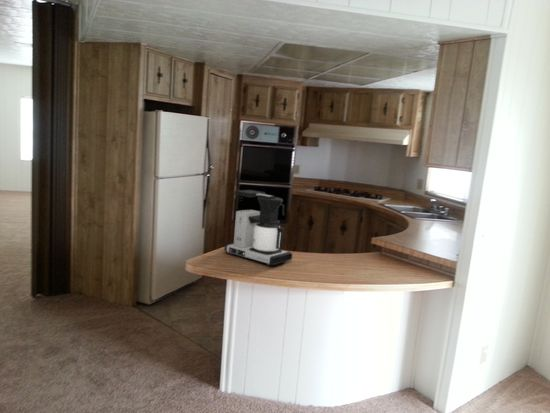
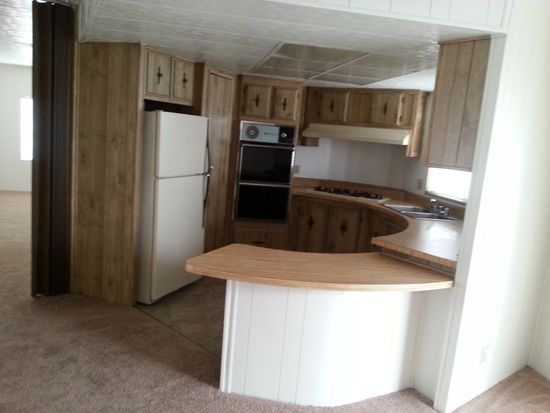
- coffee maker [223,189,293,267]
